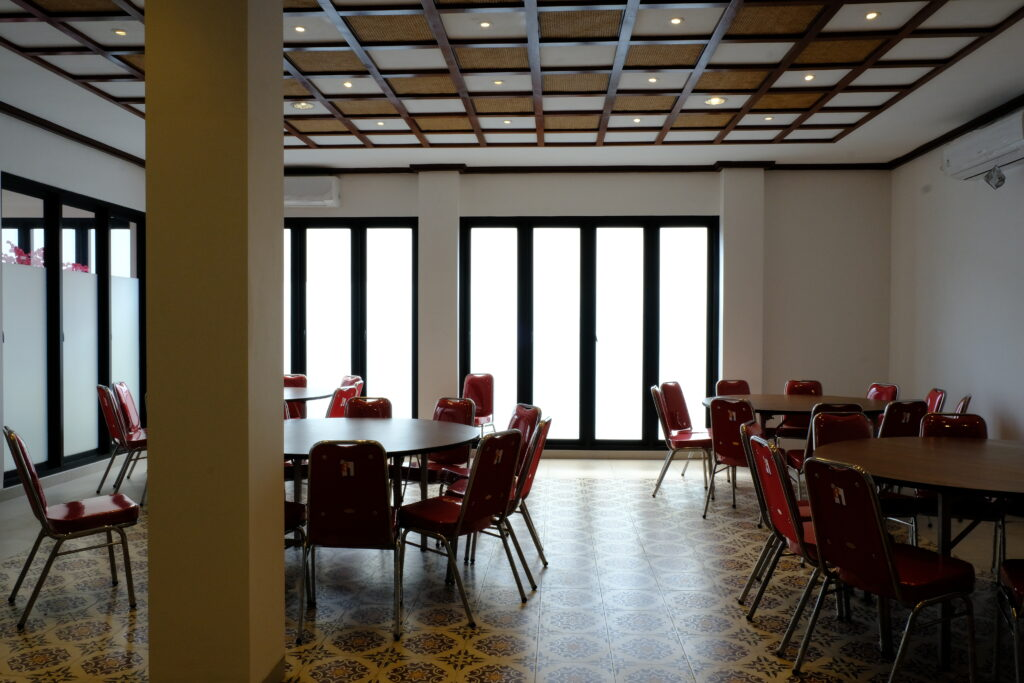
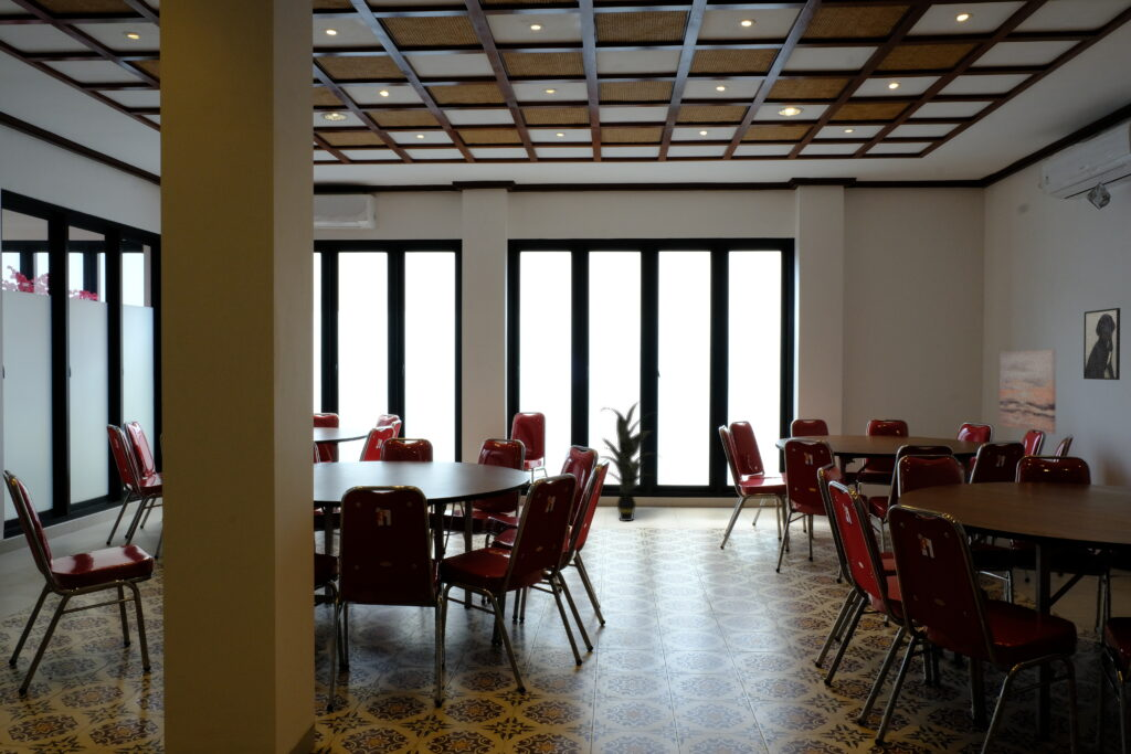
+ wall art [998,348,1057,435]
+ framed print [1082,307,1121,381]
+ indoor plant [599,400,662,522]
